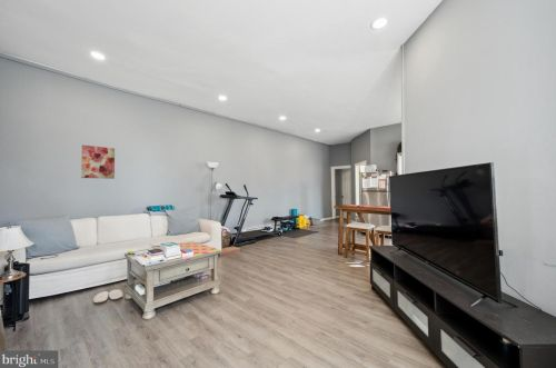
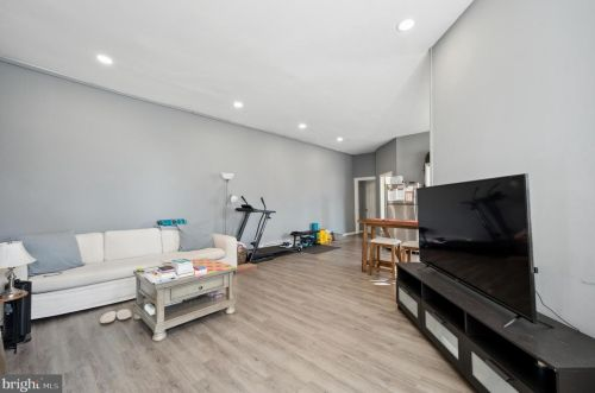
- wall art [80,143,116,180]
